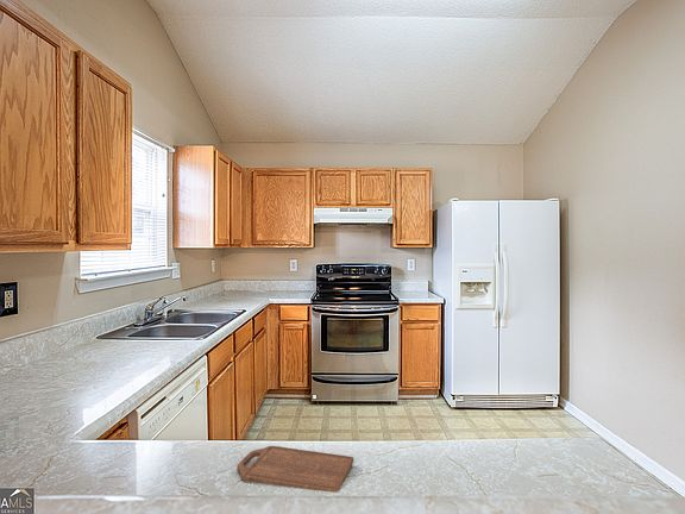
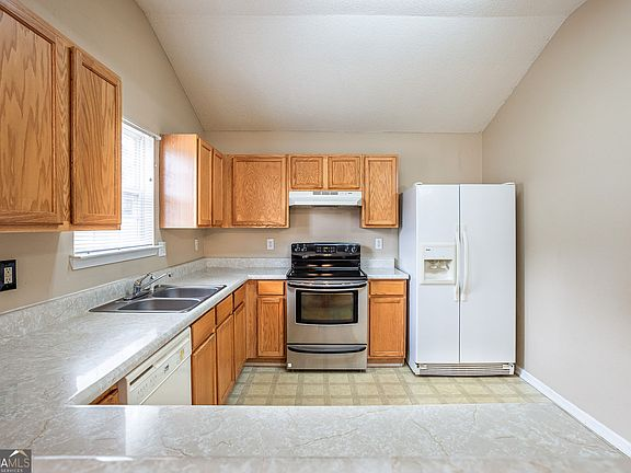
- cutting board [235,445,354,494]
